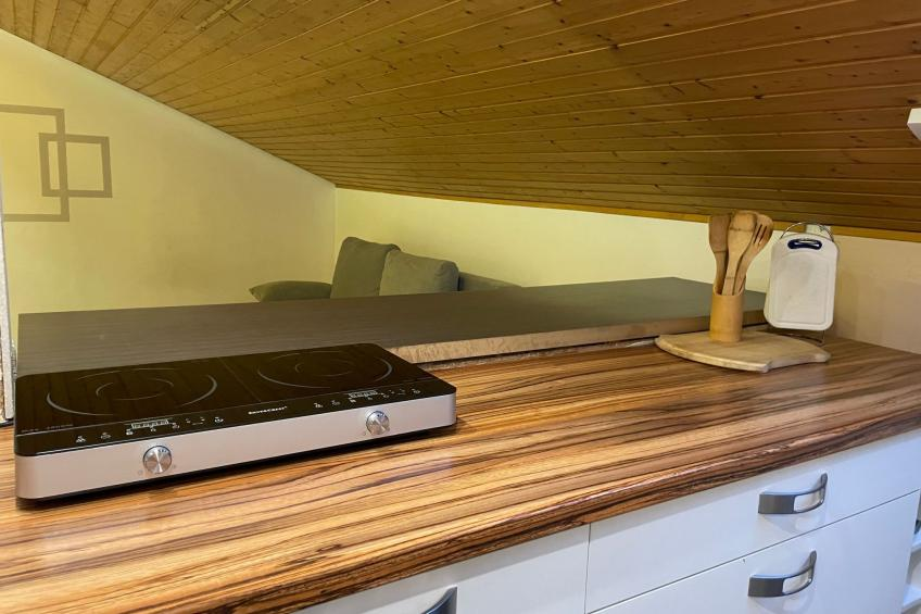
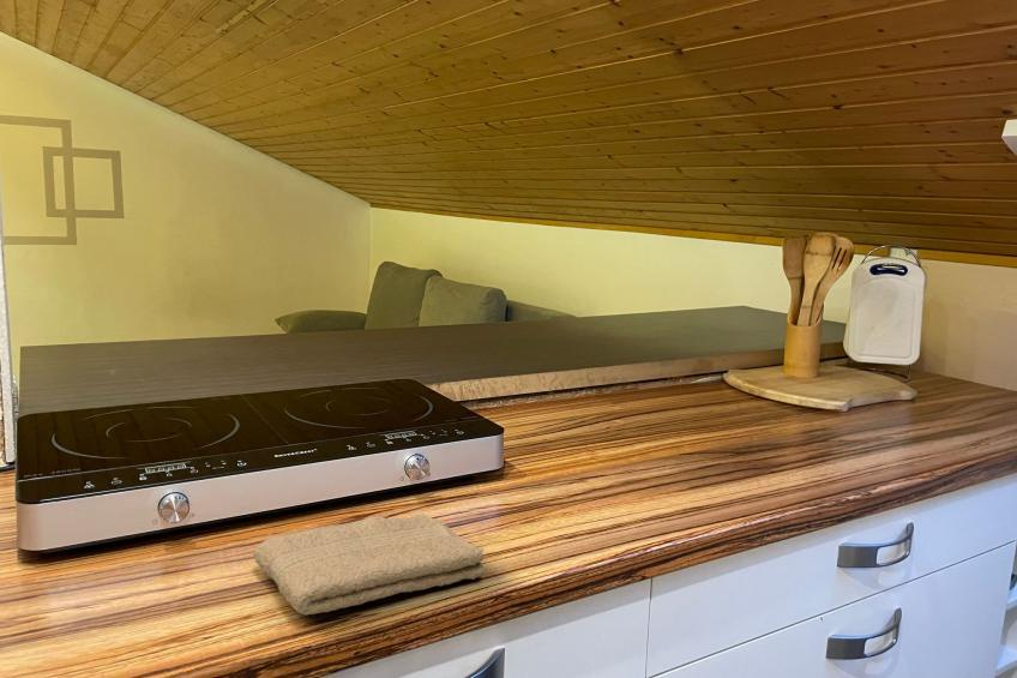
+ washcloth [252,512,486,616]
